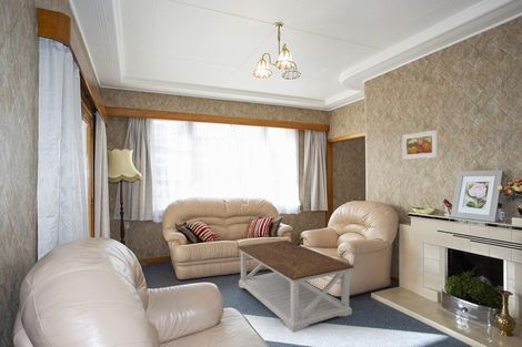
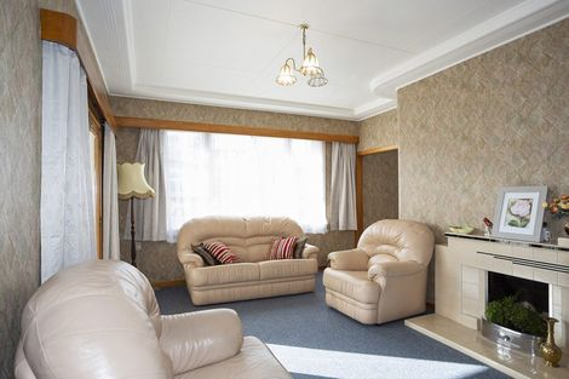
- coffee table [237,239,354,334]
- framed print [401,129,439,161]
